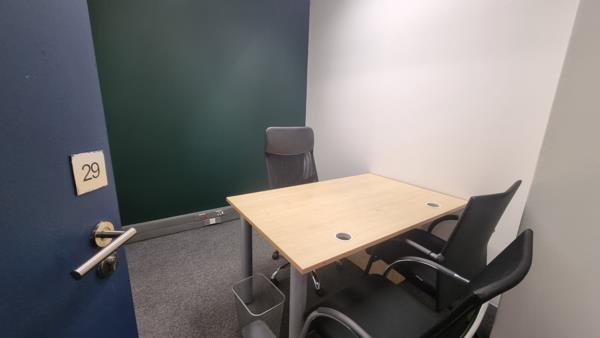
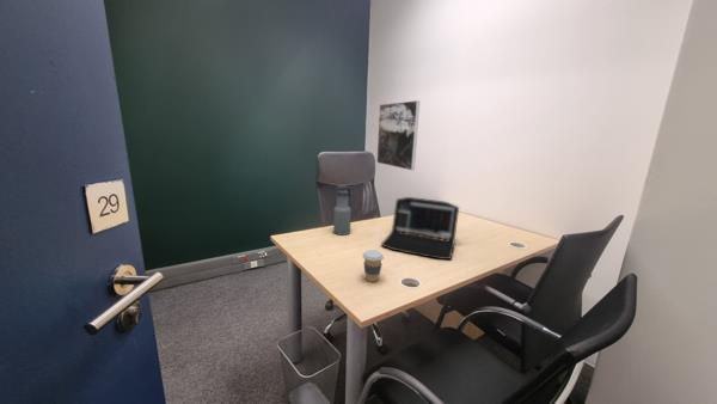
+ coffee cup [362,249,385,283]
+ laptop [380,196,460,261]
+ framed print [375,99,421,172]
+ water bottle [332,184,354,237]
